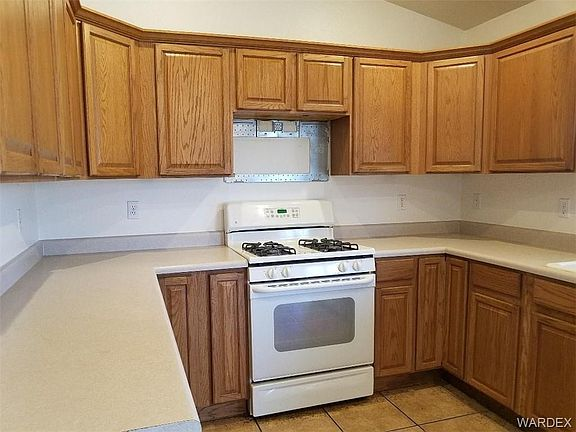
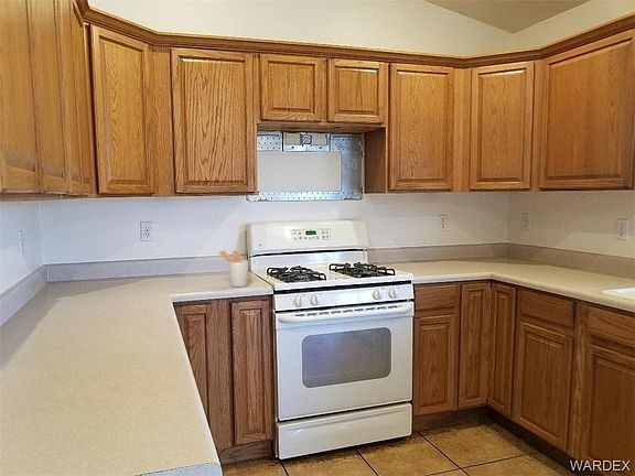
+ utensil holder [217,250,250,288]
